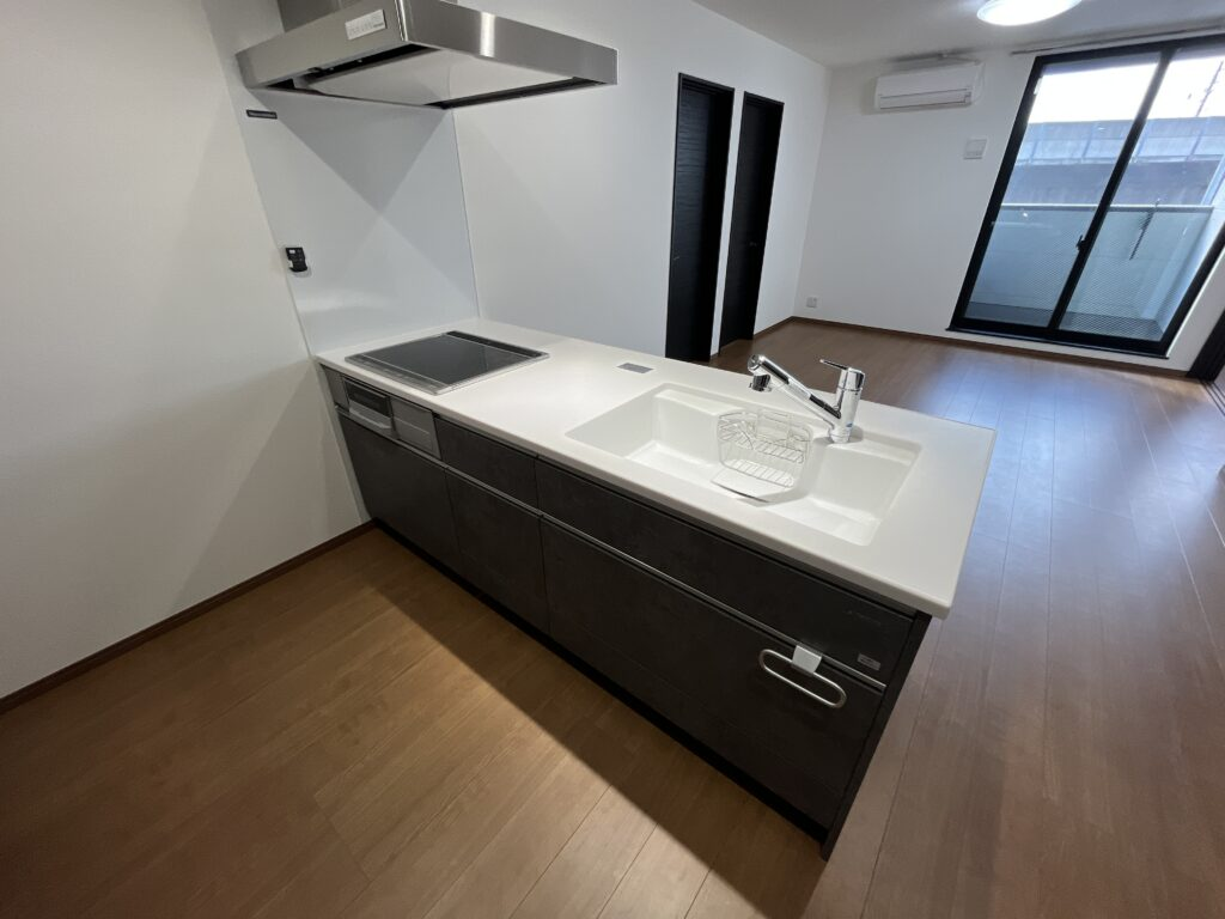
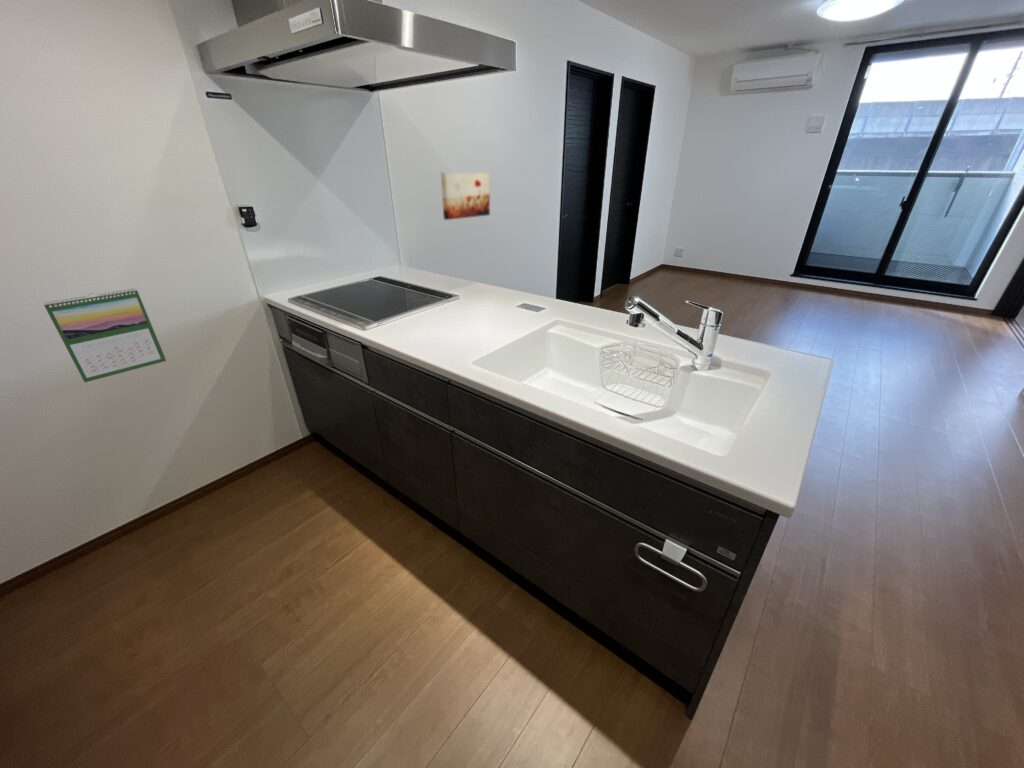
+ wall art [440,172,491,221]
+ calendar [42,287,167,383]
